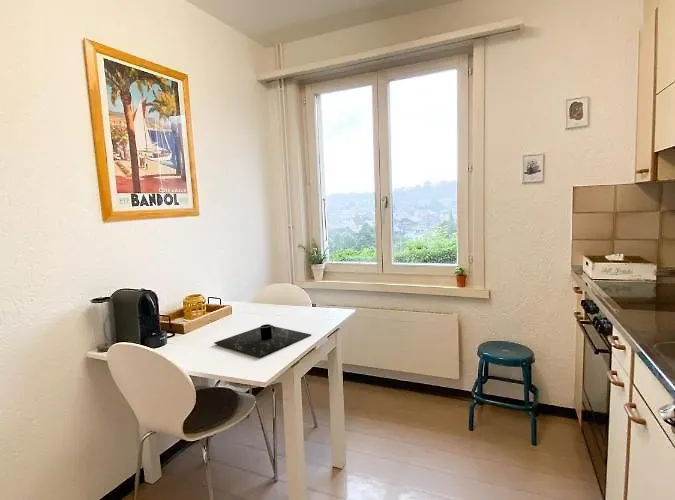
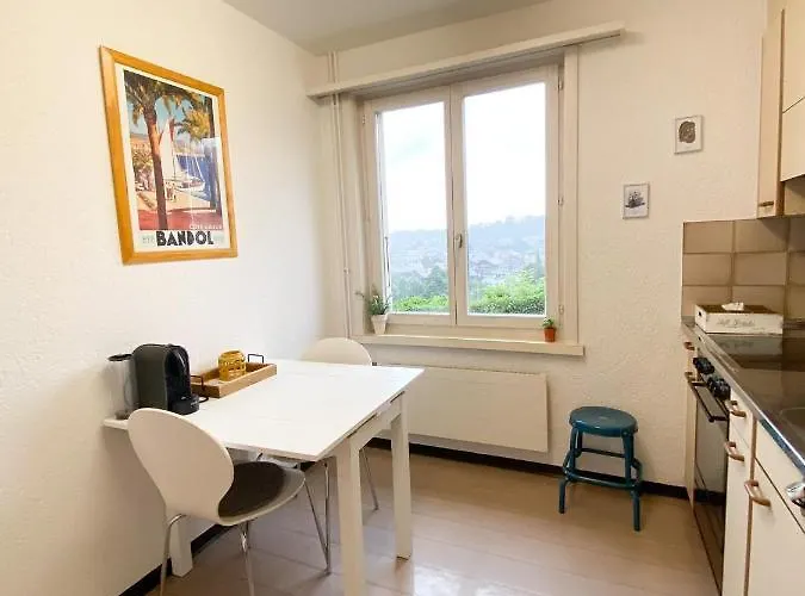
- placemat [213,323,312,358]
